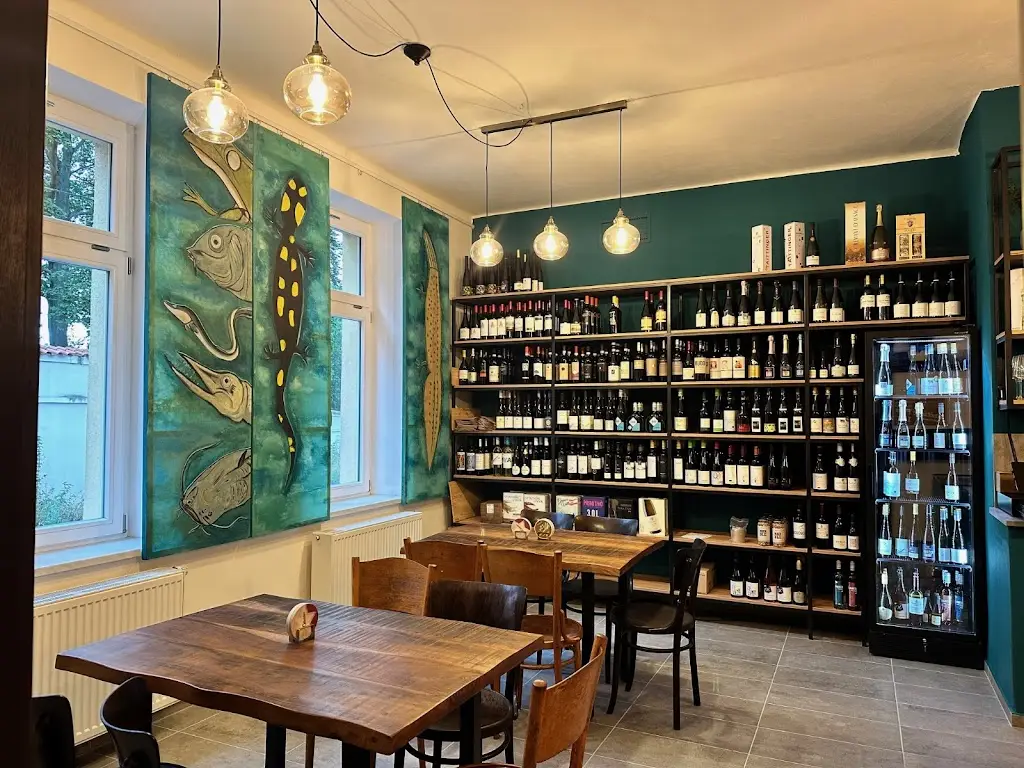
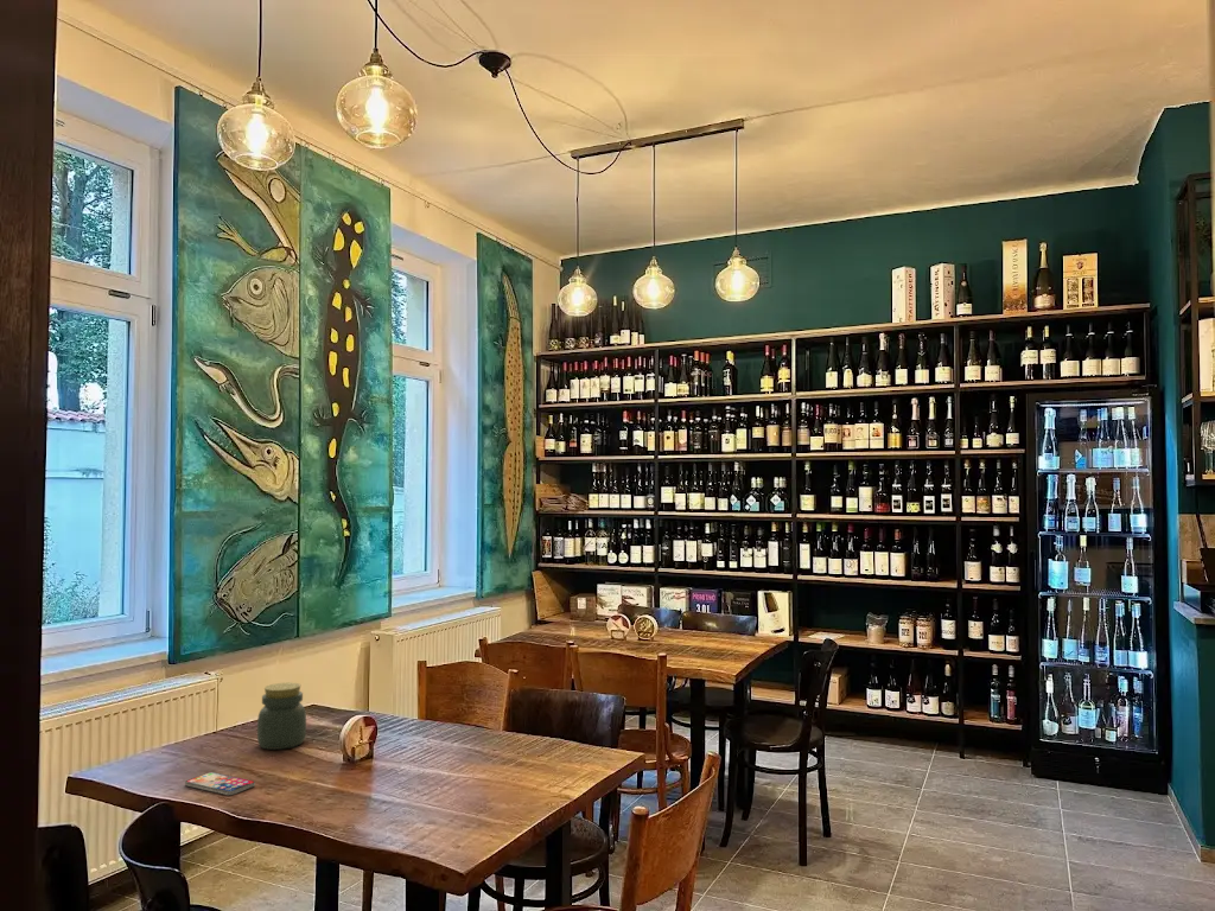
+ jar [256,682,307,751]
+ smartphone [184,771,256,796]
